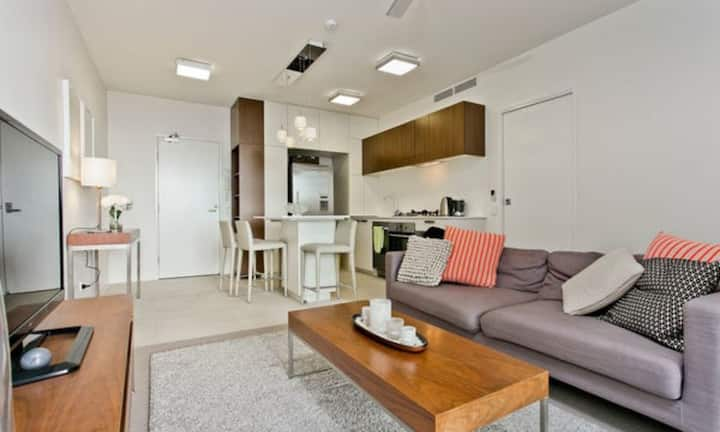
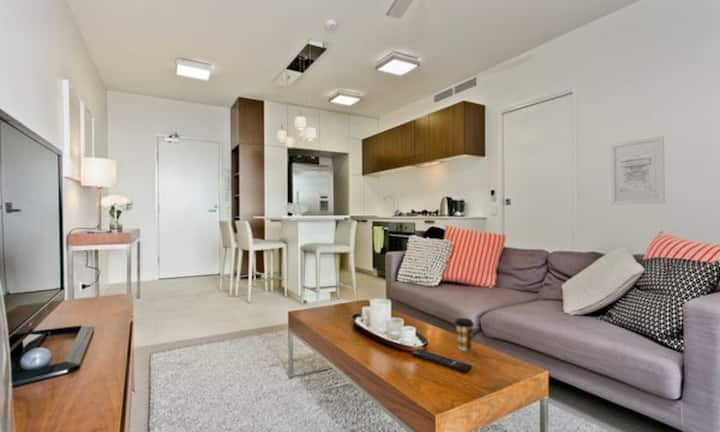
+ coffee cup [454,317,475,352]
+ wall art [610,135,666,206]
+ remote control [410,348,473,373]
